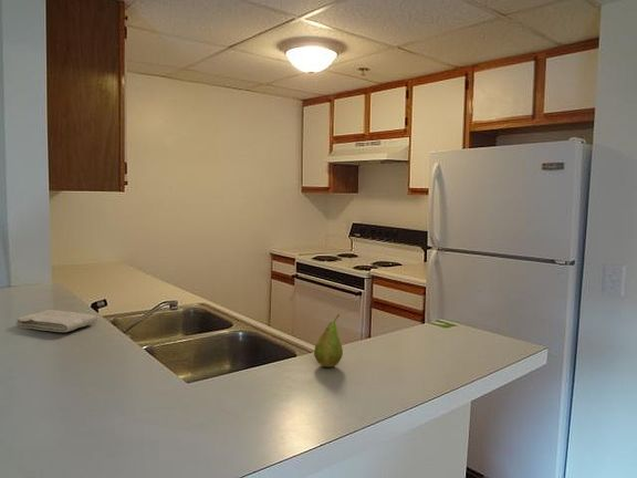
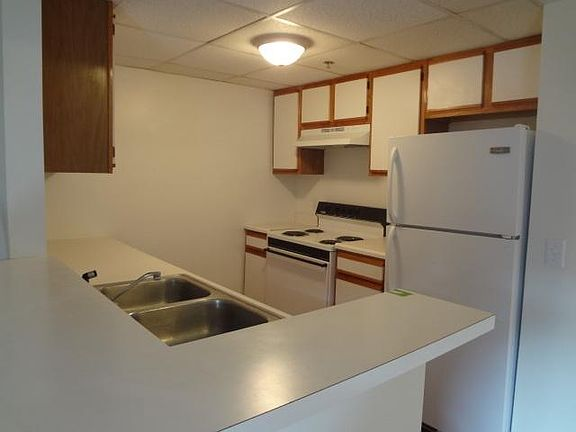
- washcloth [14,309,98,333]
- fruit [313,313,344,368]
